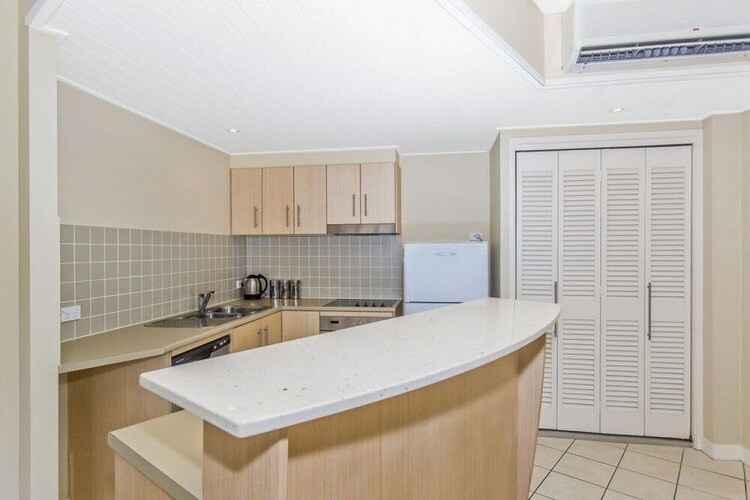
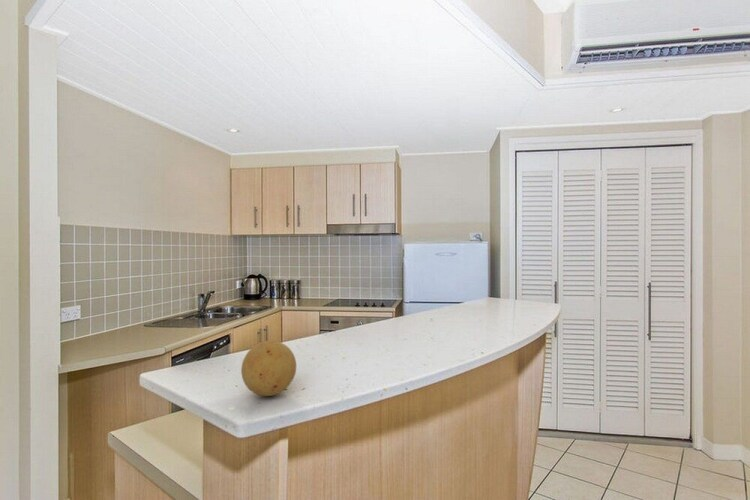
+ fruit [240,340,297,397]
